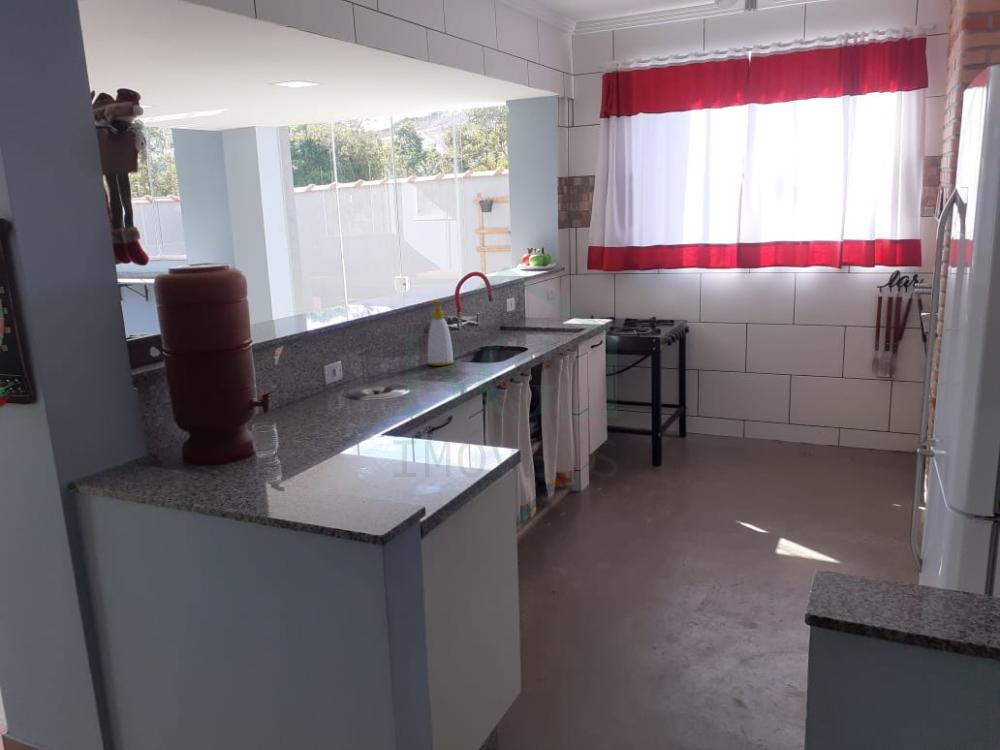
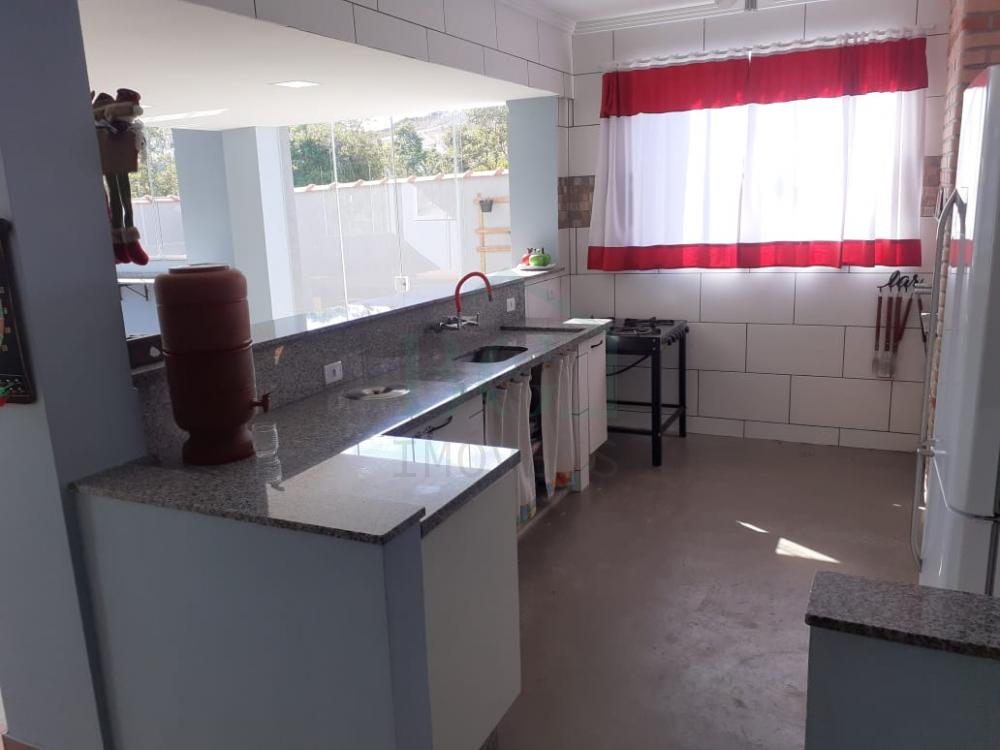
- soap bottle [422,299,455,367]
